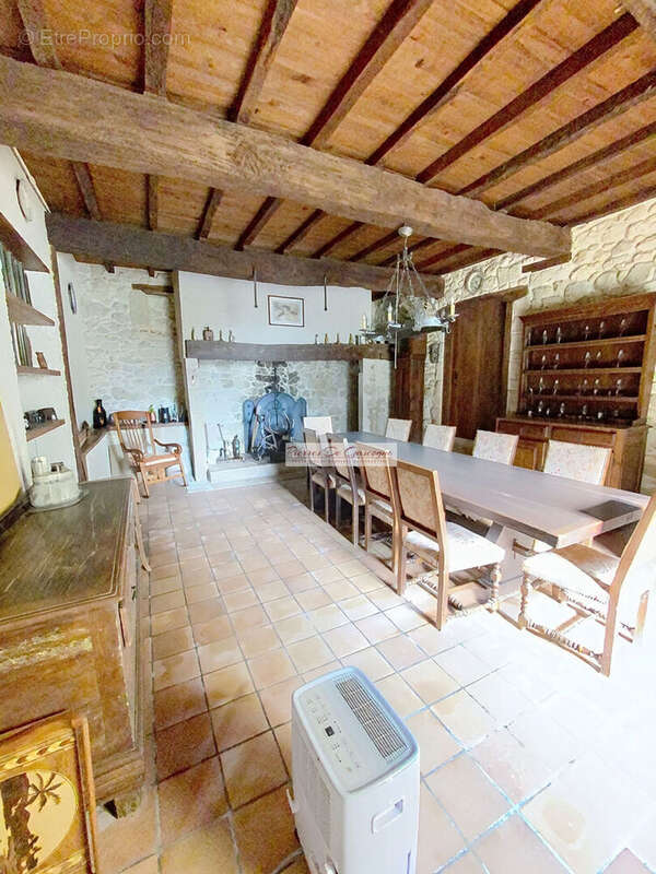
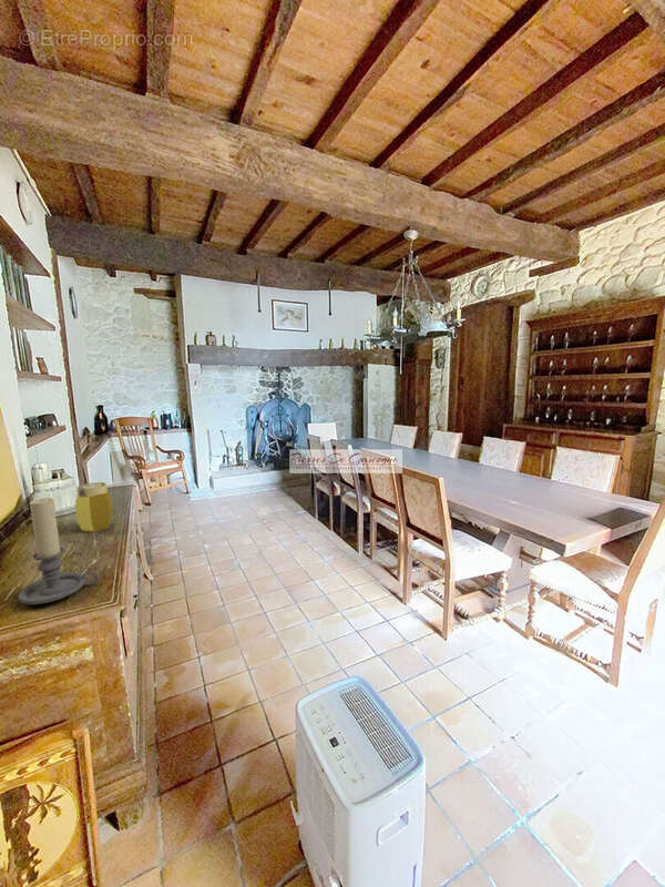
+ jar [74,481,114,533]
+ candle holder [18,497,100,605]
